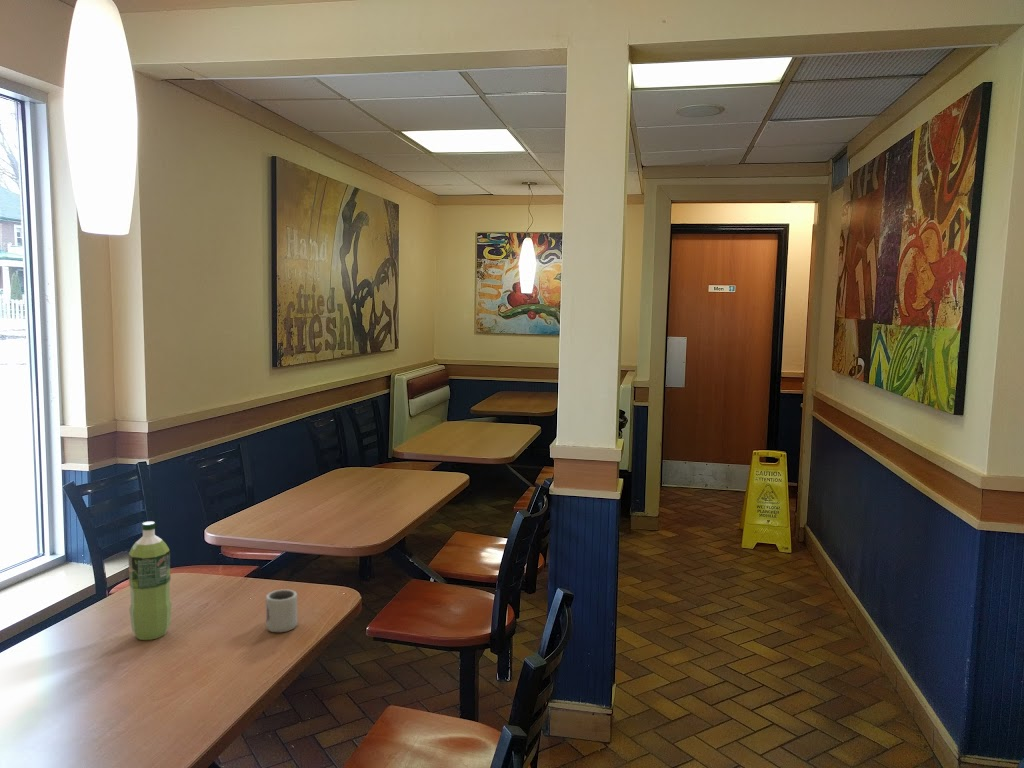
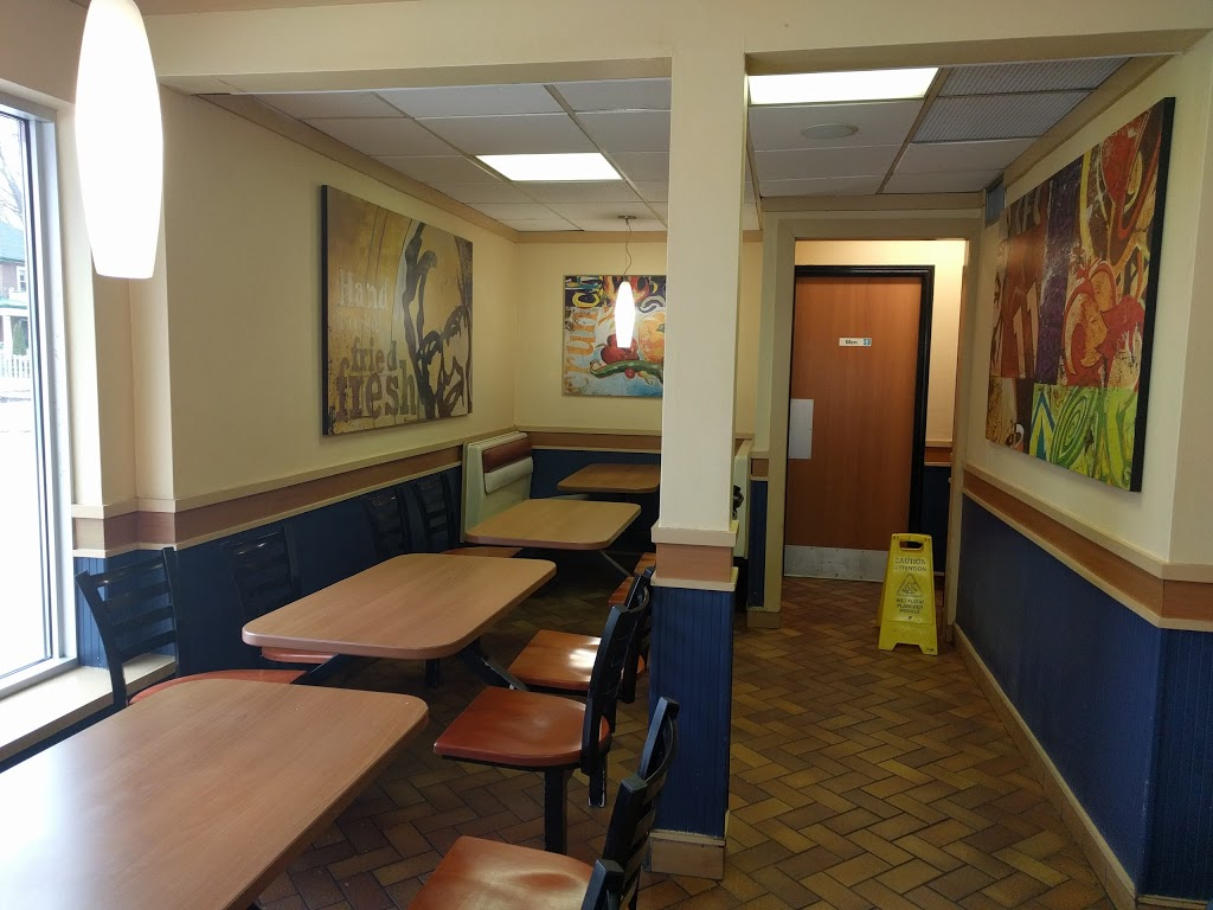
- pop [127,520,173,641]
- cup [265,588,298,633]
